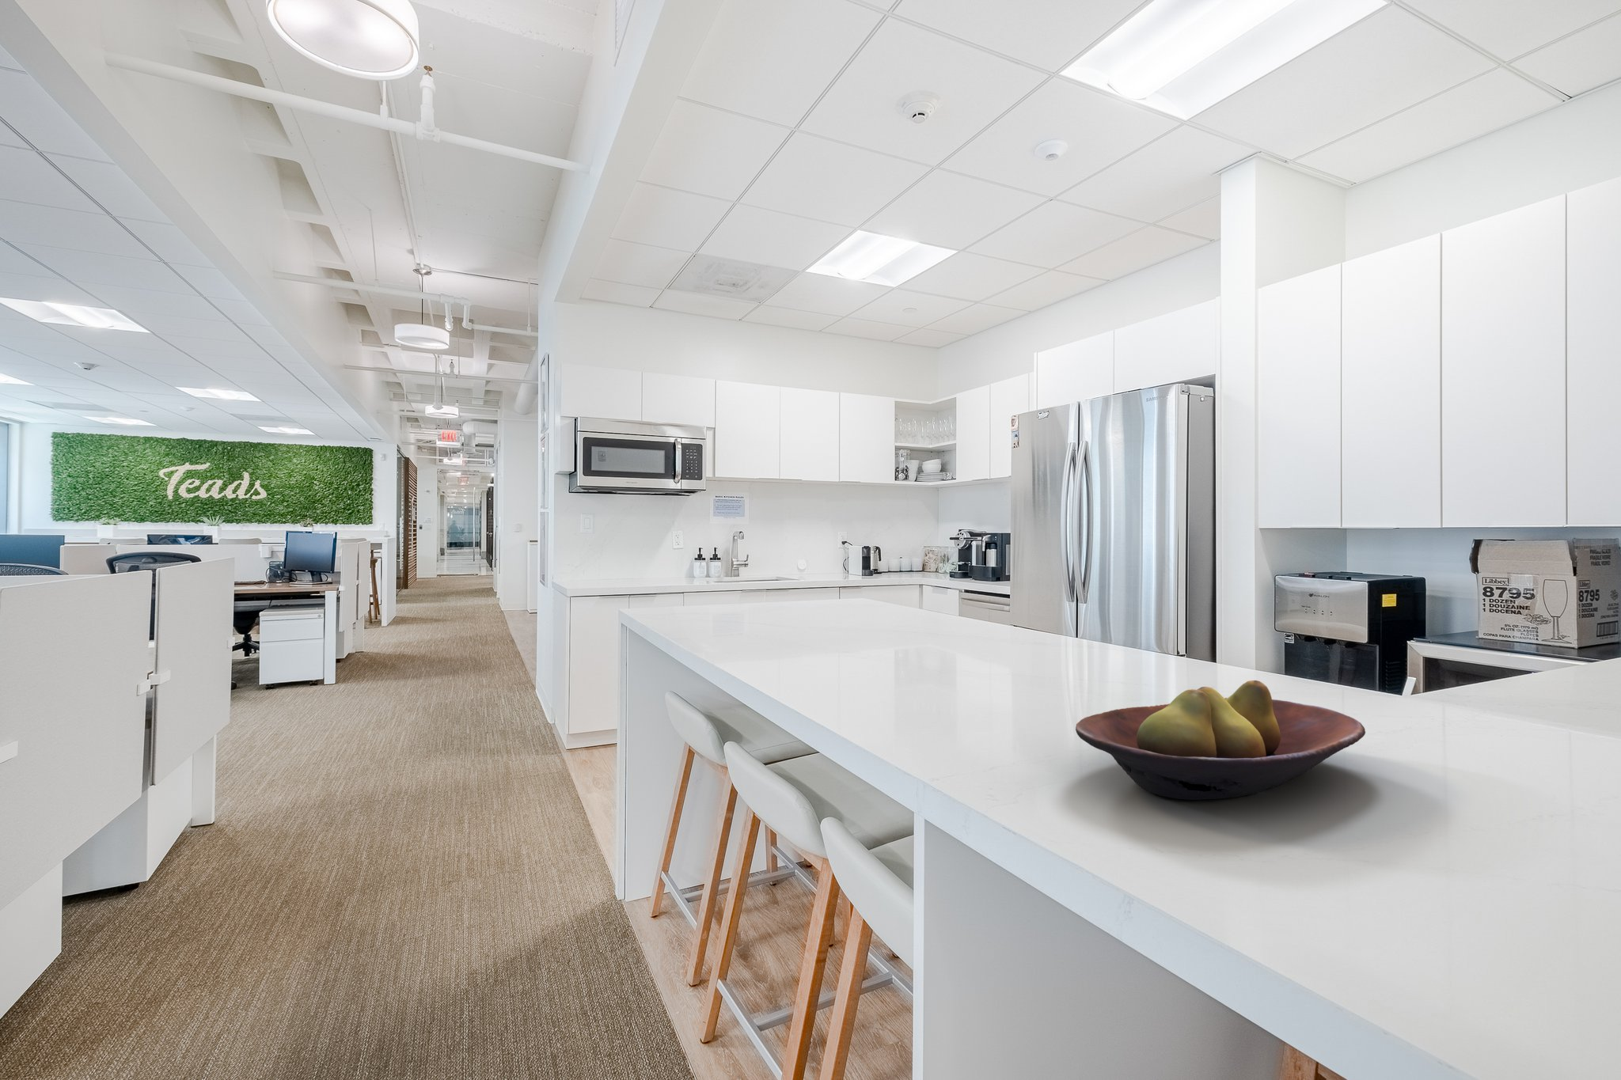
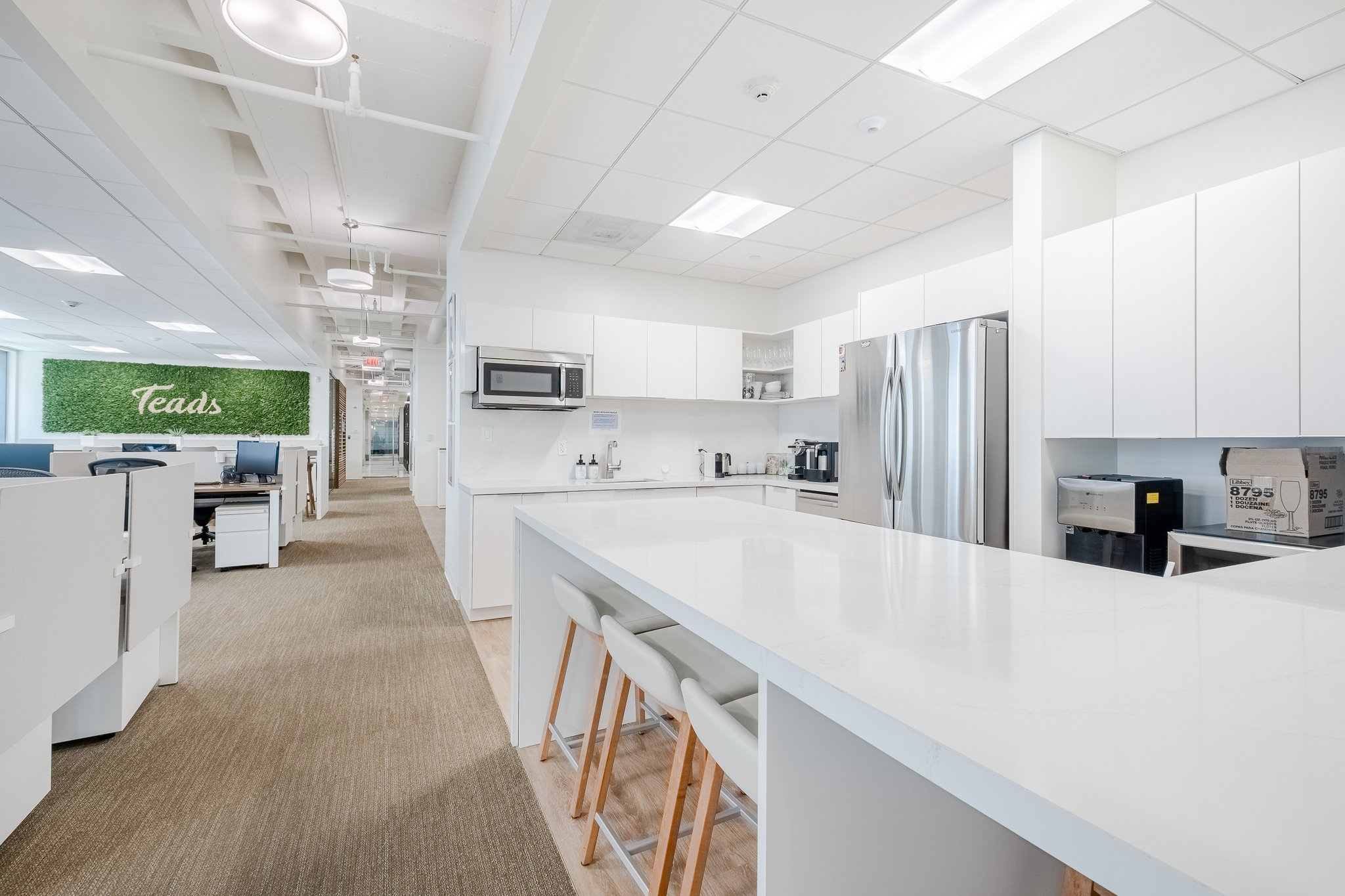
- fruit bowl [1075,680,1367,800]
